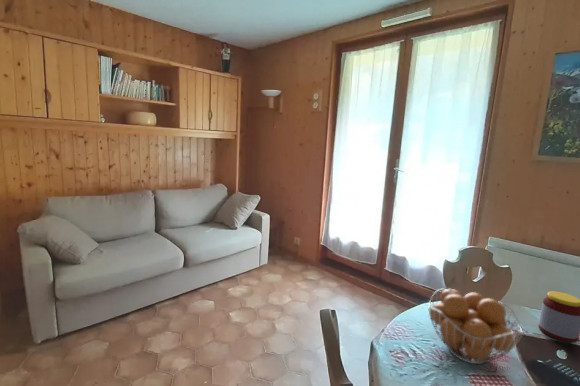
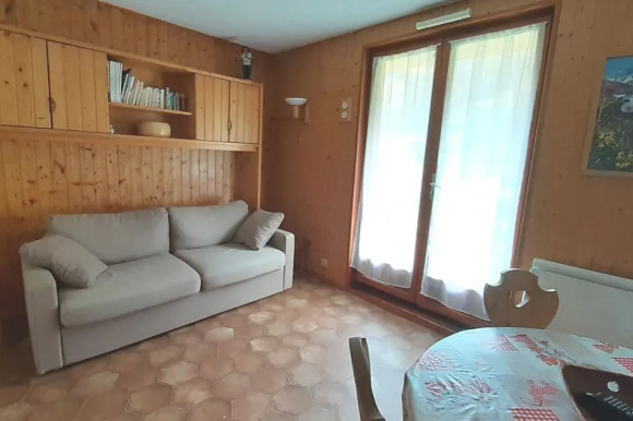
- jar [537,290,580,343]
- fruit basket [427,288,524,365]
